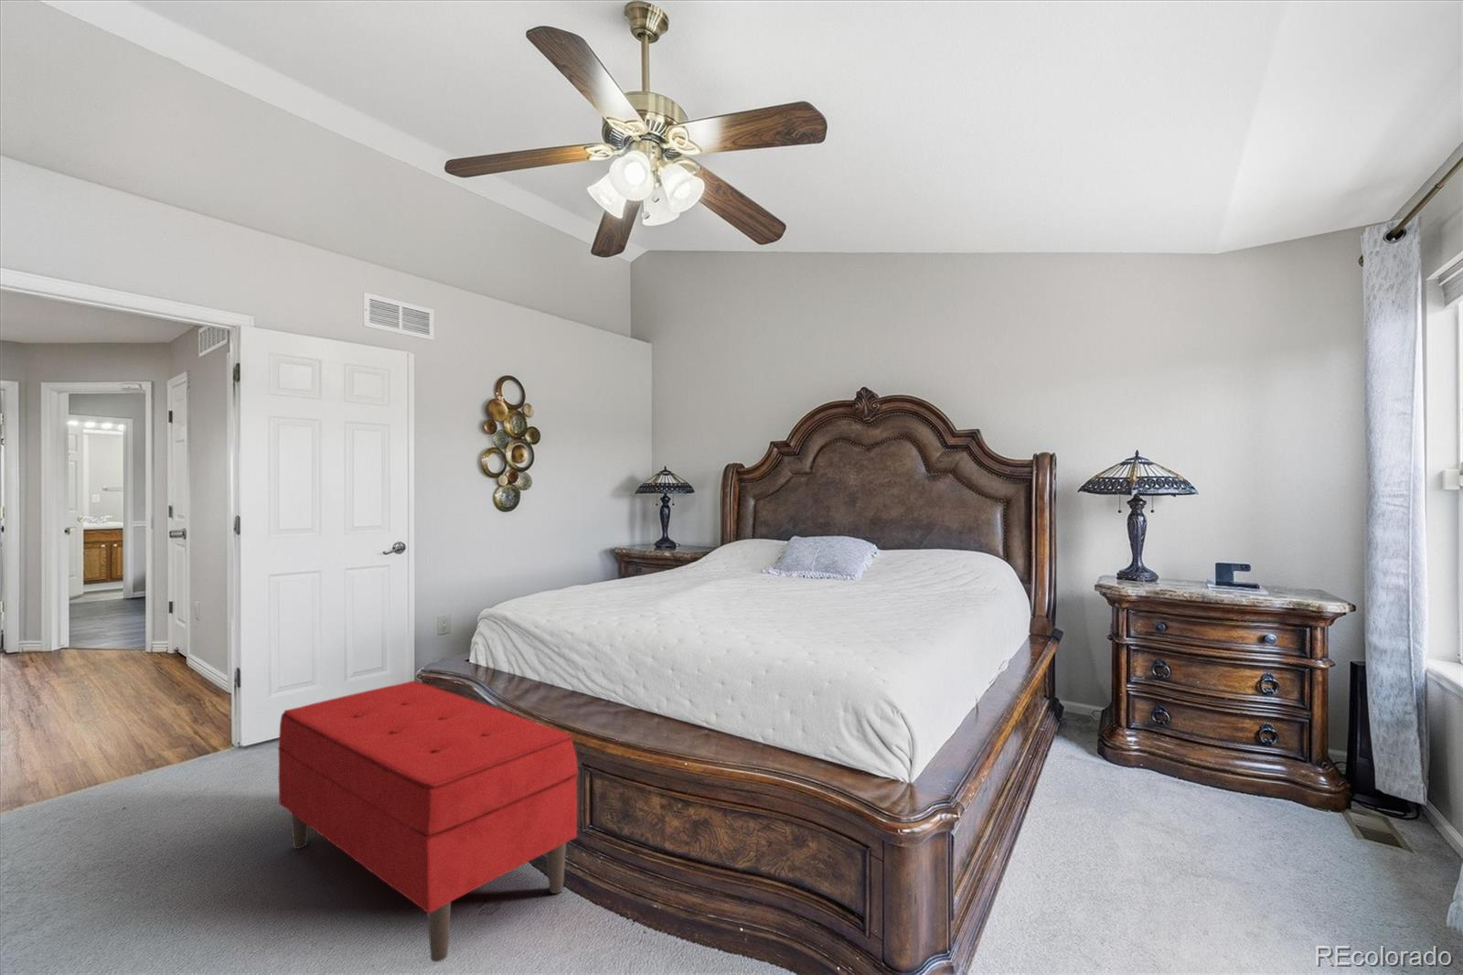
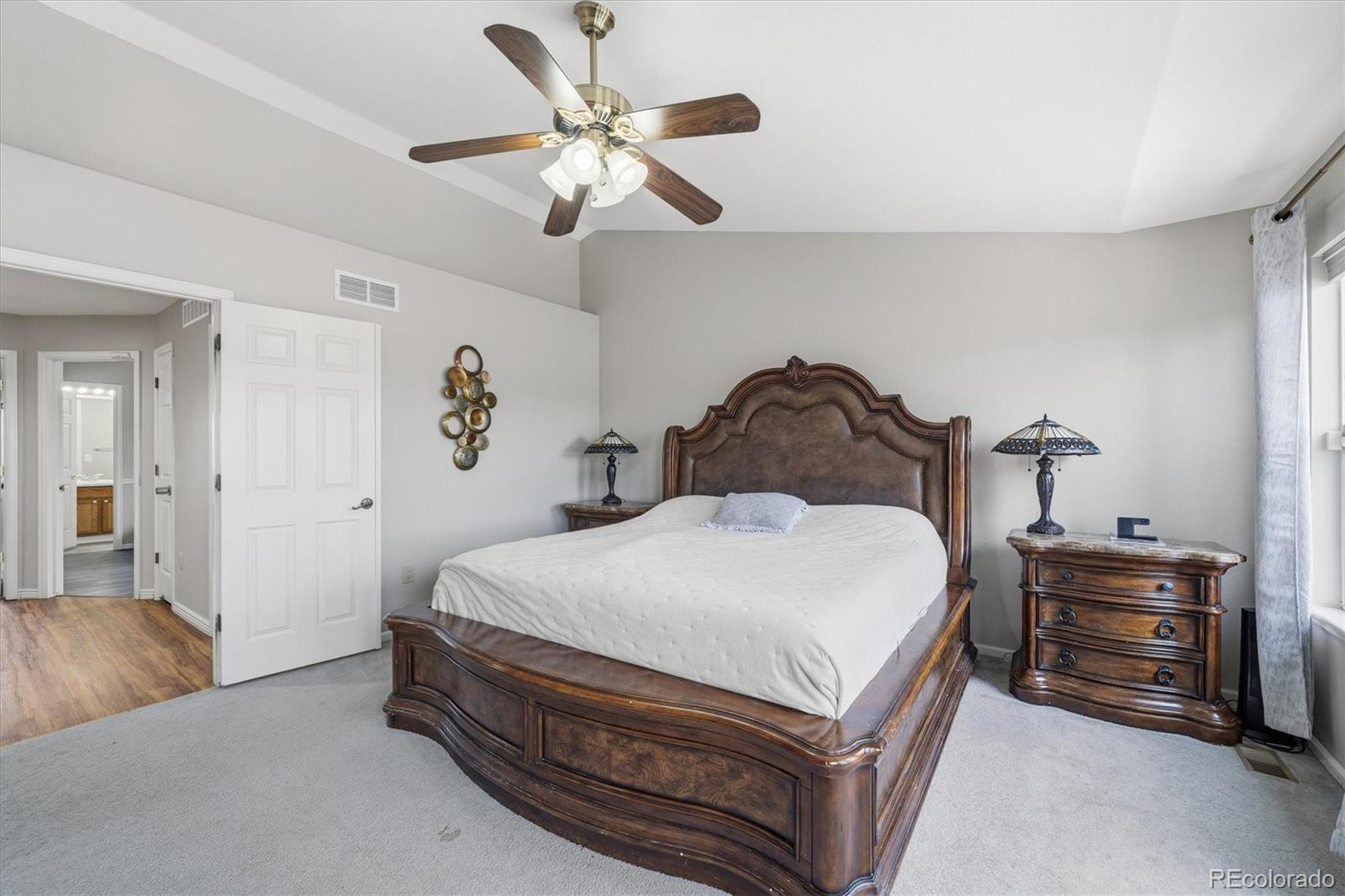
- bench [277,680,579,963]
